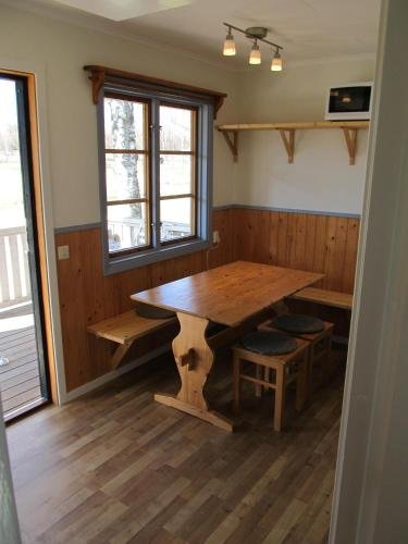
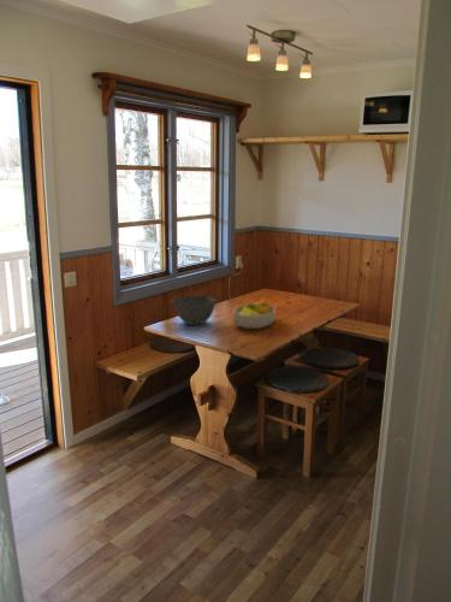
+ fruit bowl [232,299,277,330]
+ bowl [171,295,216,326]
